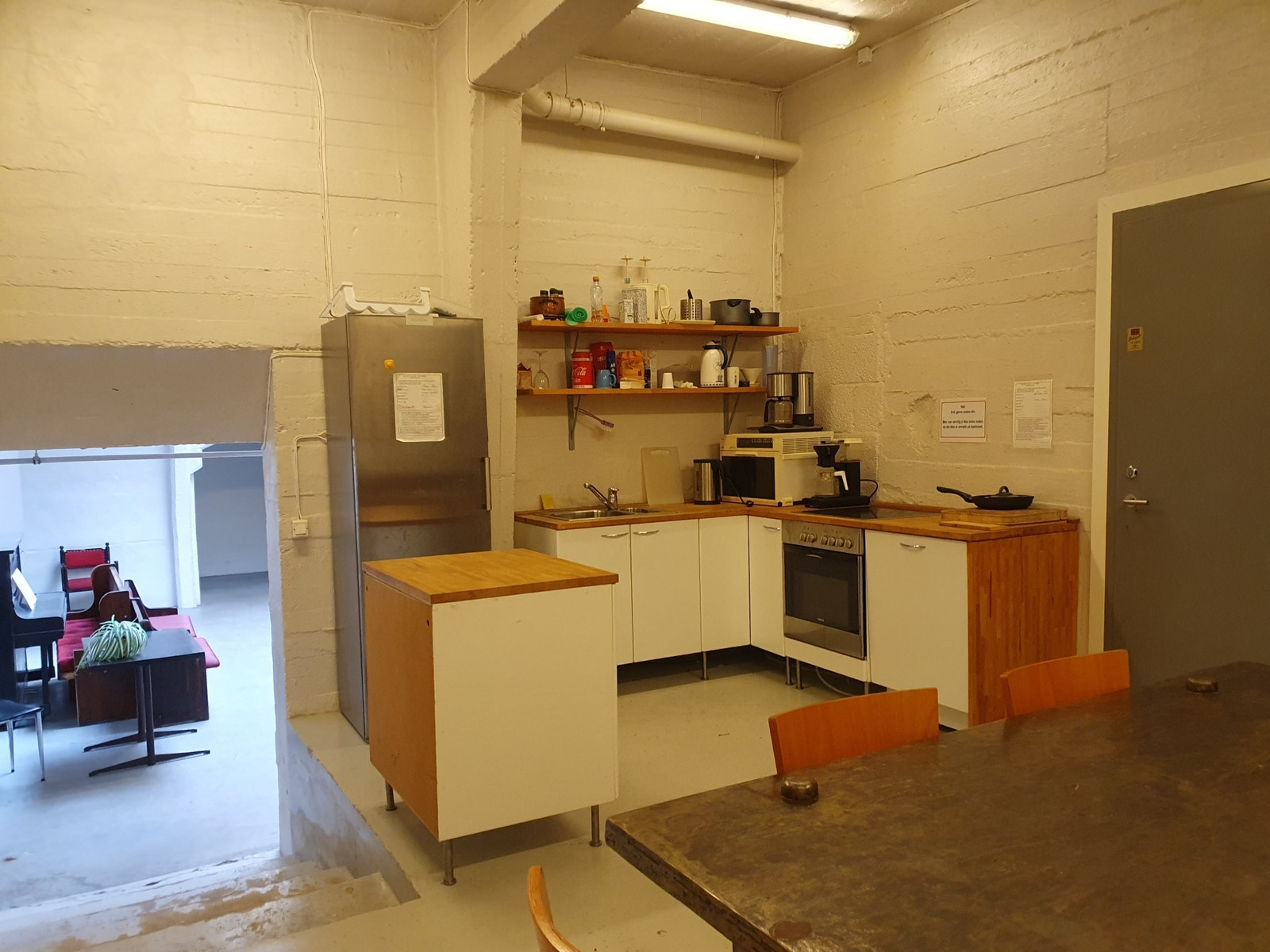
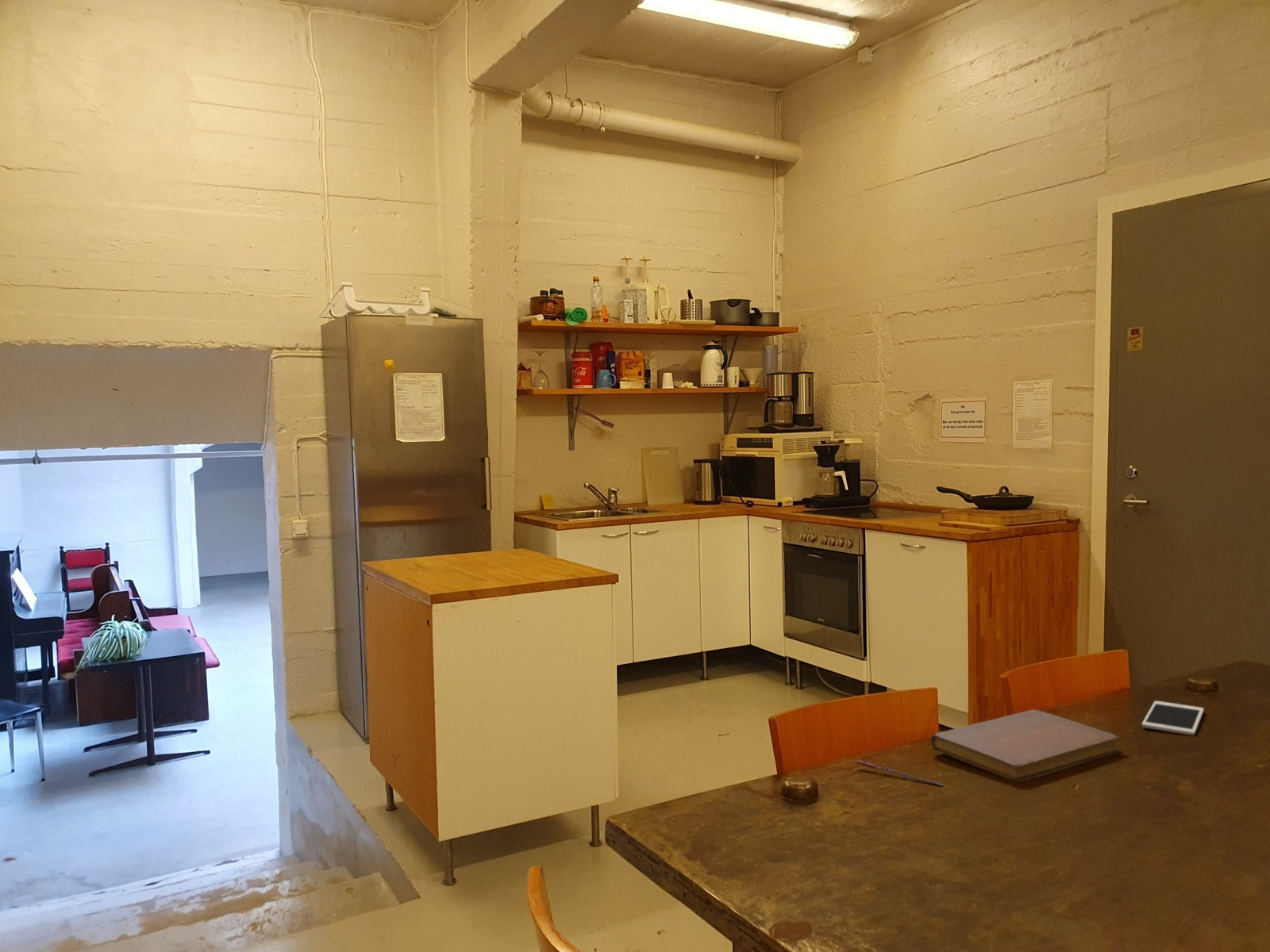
+ cell phone [1141,701,1205,736]
+ pen [856,760,944,787]
+ notebook [930,708,1122,783]
